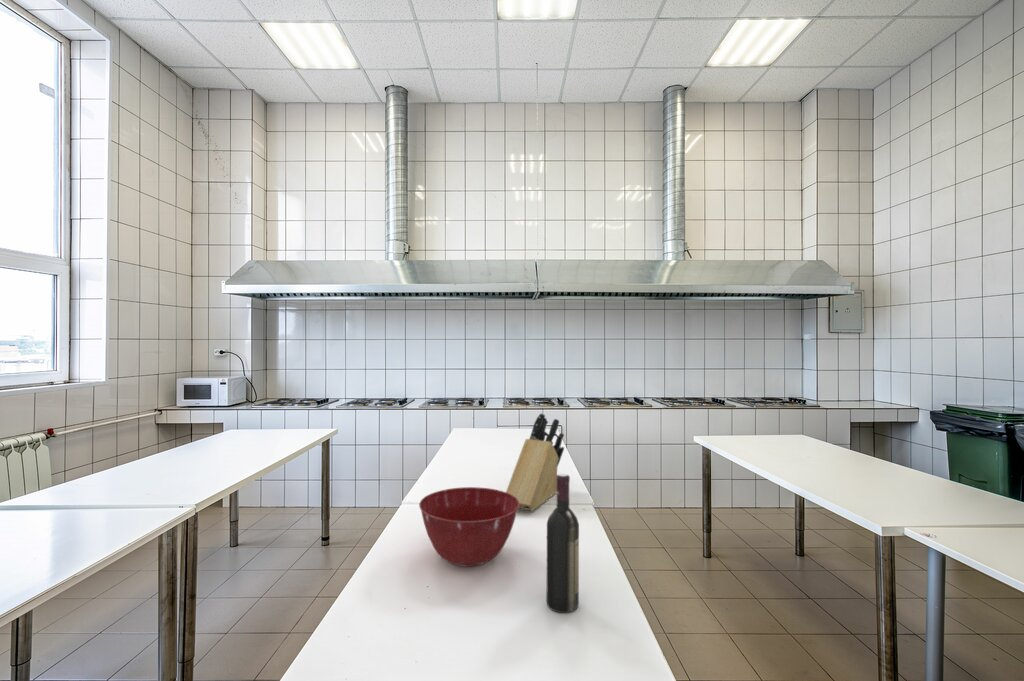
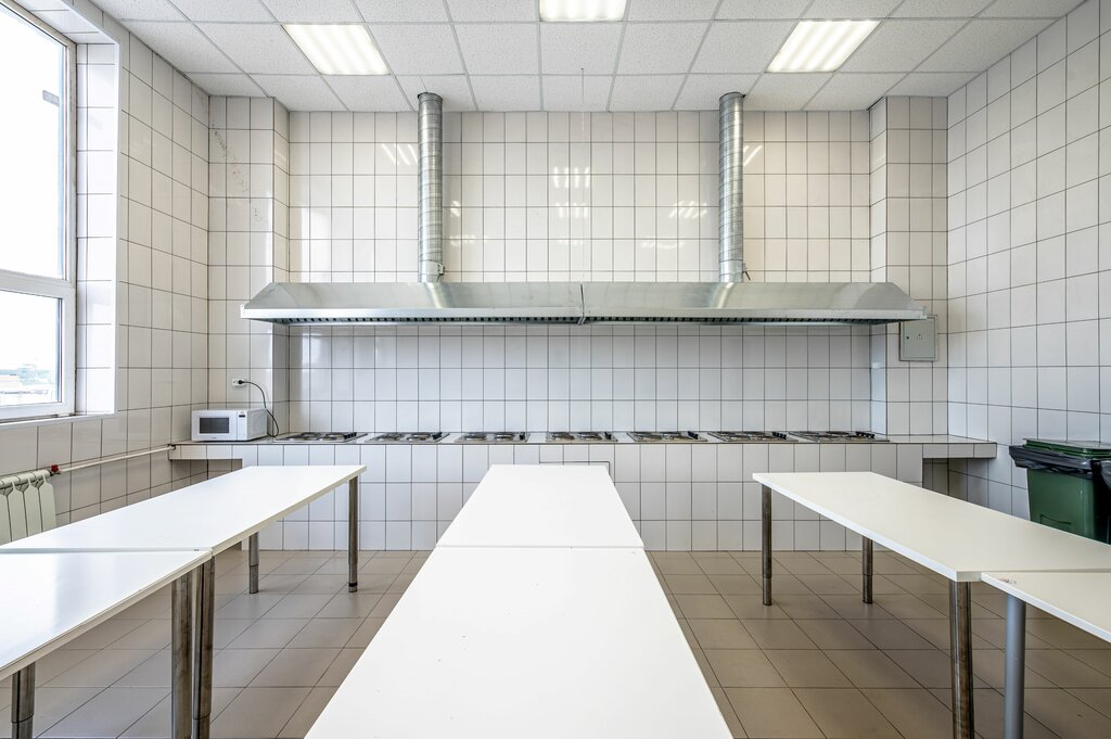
- knife block [505,412,565,511]
- mixing bowl [418,486,519,568]
- wine bottle [545,473,580,614]
